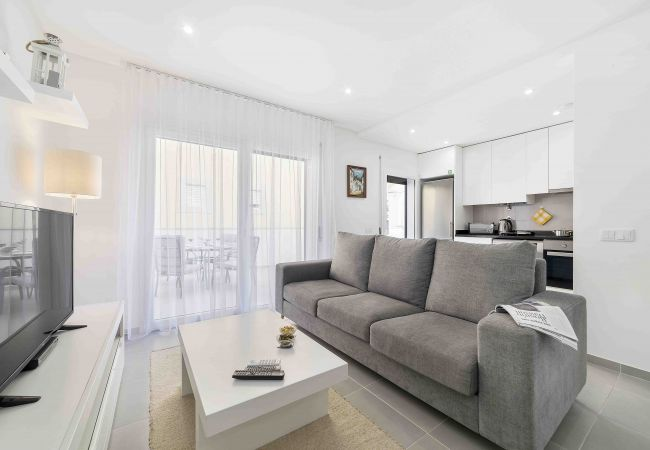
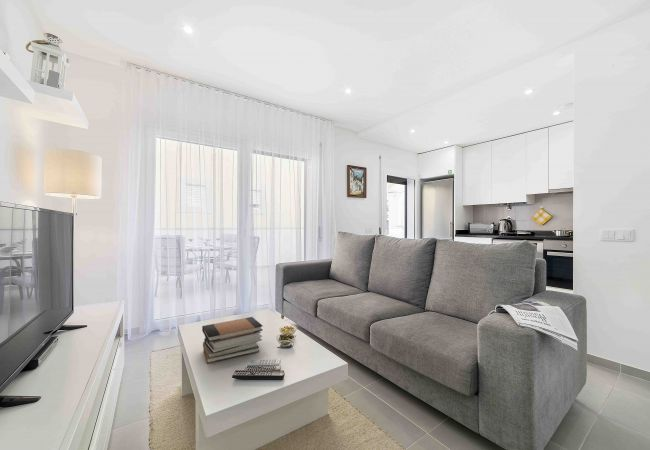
+ book stack [201,316,264,364]
